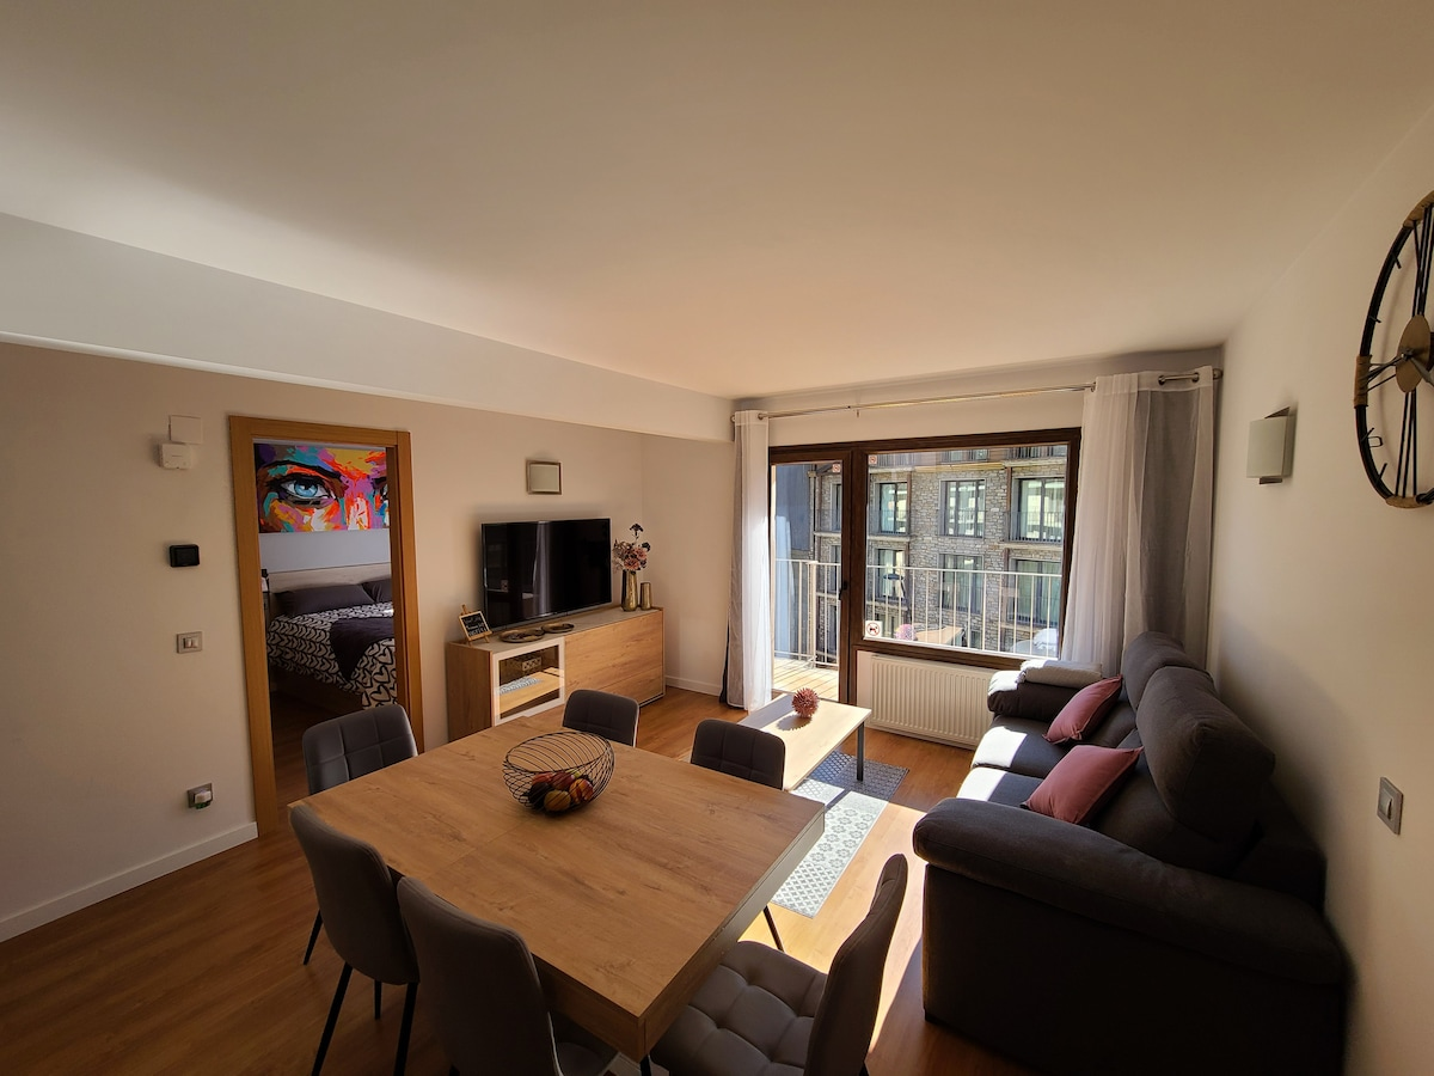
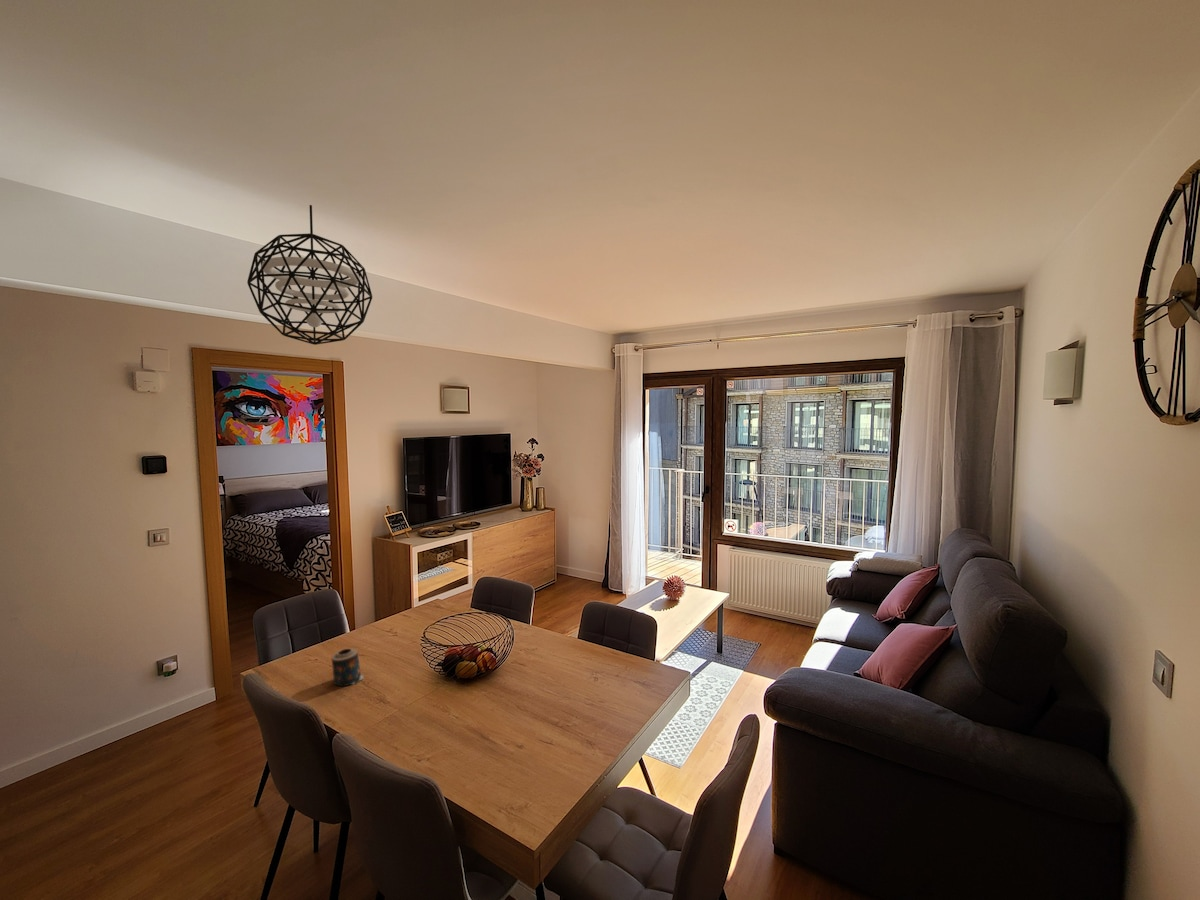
+ pendant light [246,204,373,346]
+ candle [330,648,365,687]
